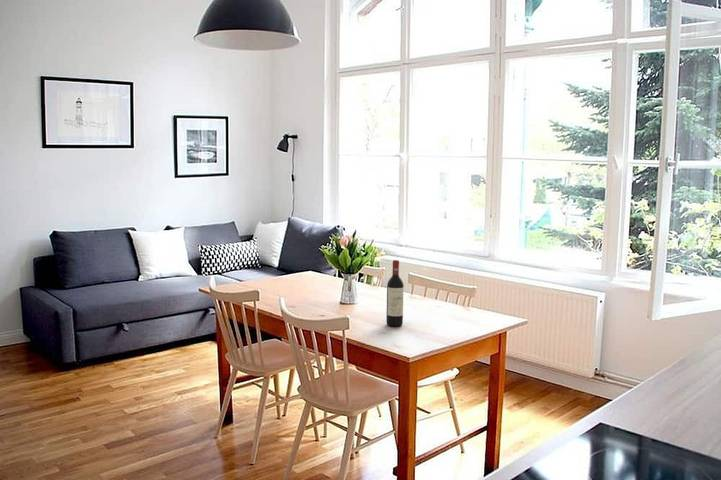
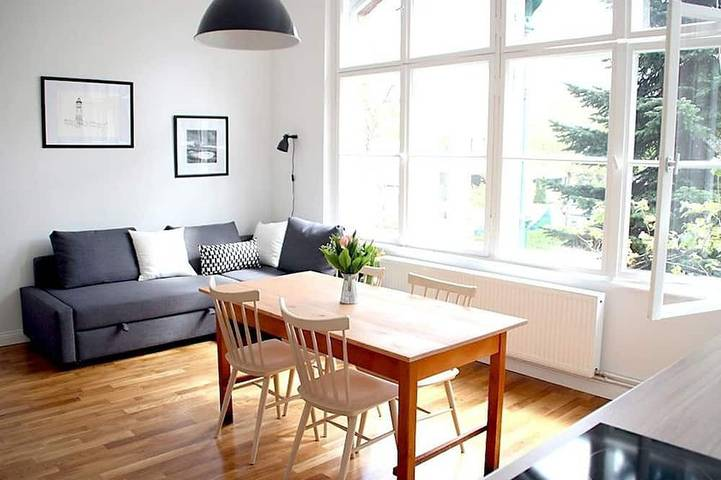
- wine bottle [385,259,405,327]
